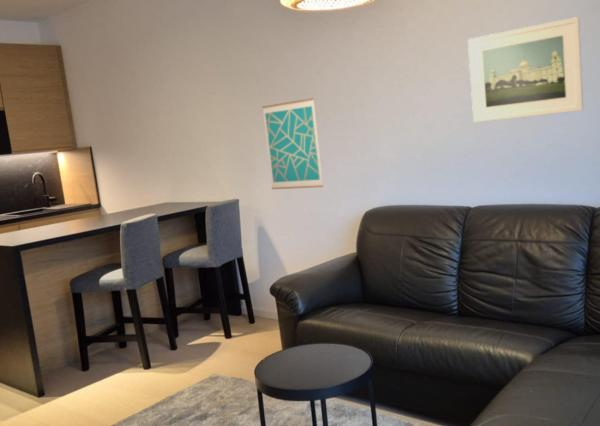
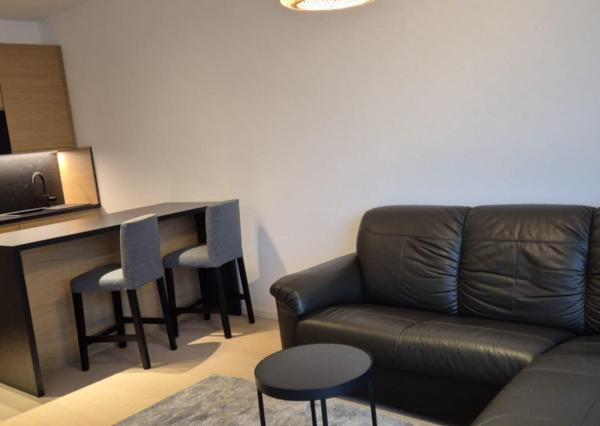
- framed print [467,16,584,123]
- wall art [261,97,324,190]
